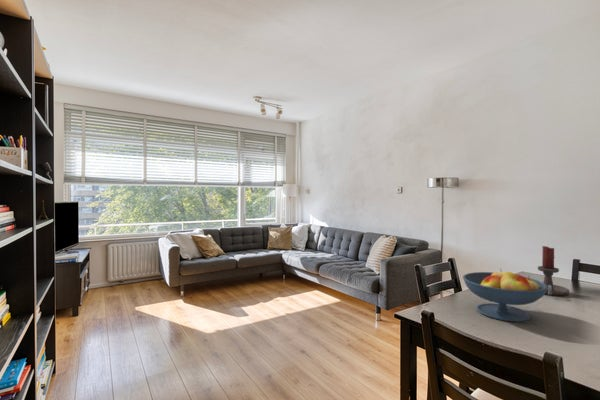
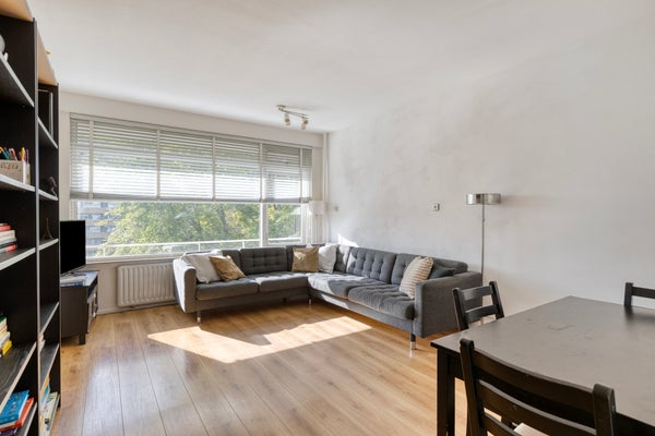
- fruit bowl [462,268,548,323]
- candle holder [537,245,570,296]
